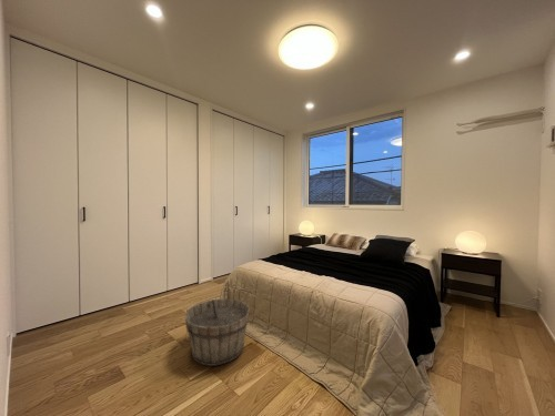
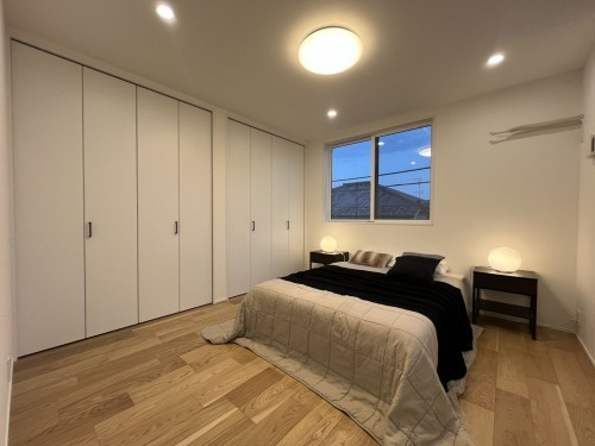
- wooden bucket [184,296,251,367]
